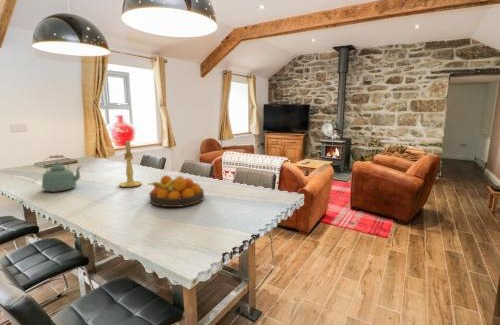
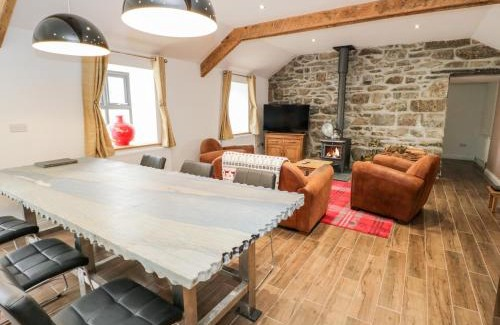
- kettle [41,154,82,193]
- fruit bowl [147,174,205,208]
- candle holder [117,140,143,188]
